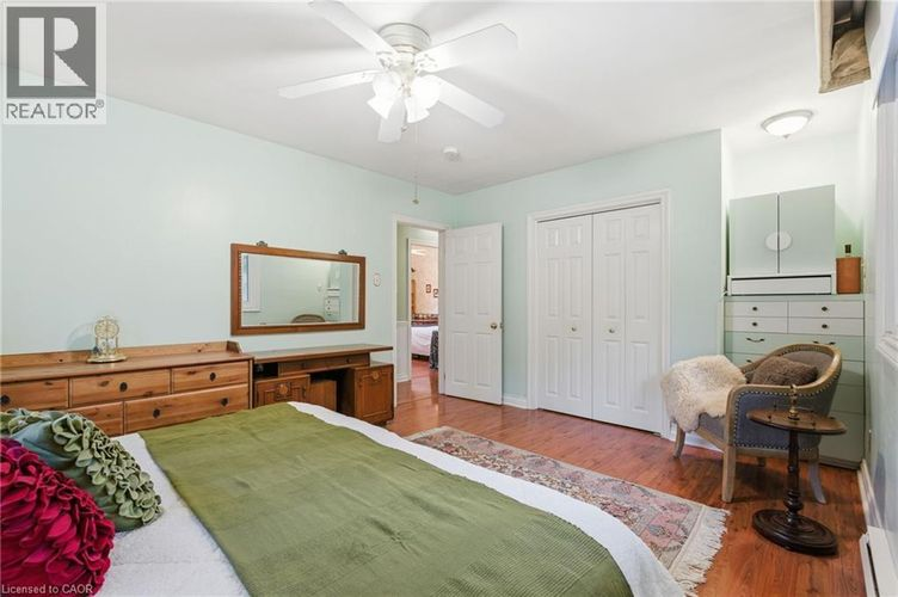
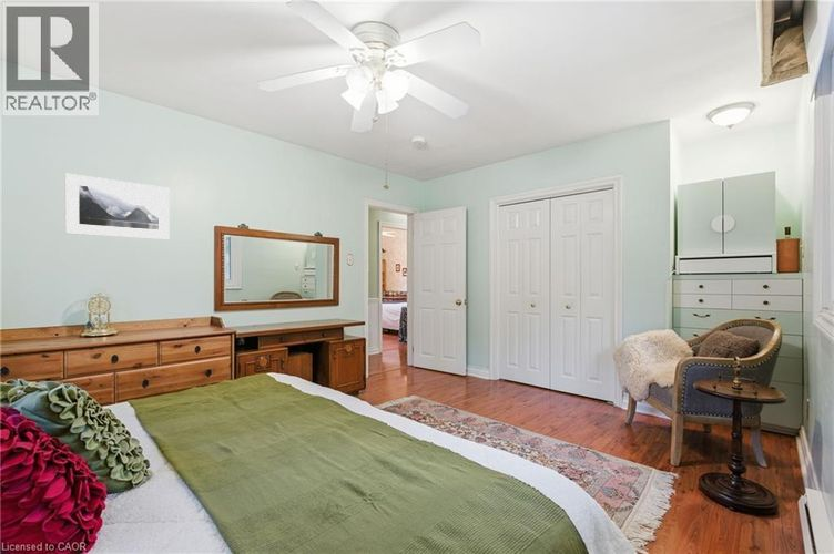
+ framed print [64,172,171,240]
